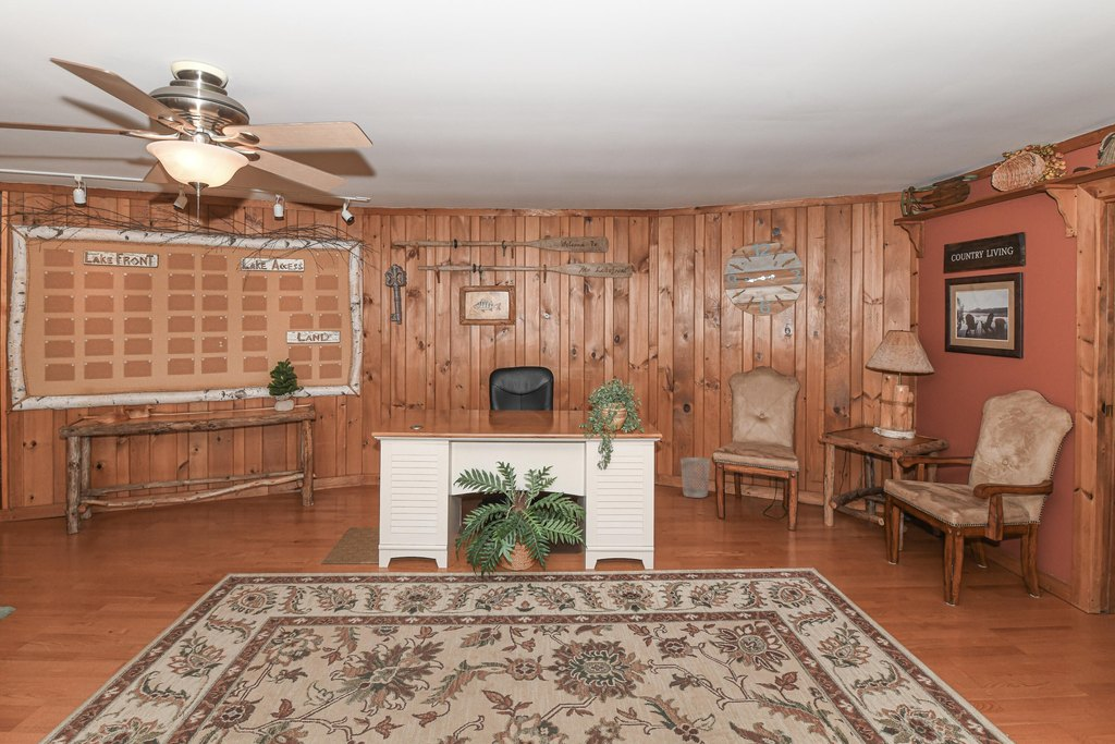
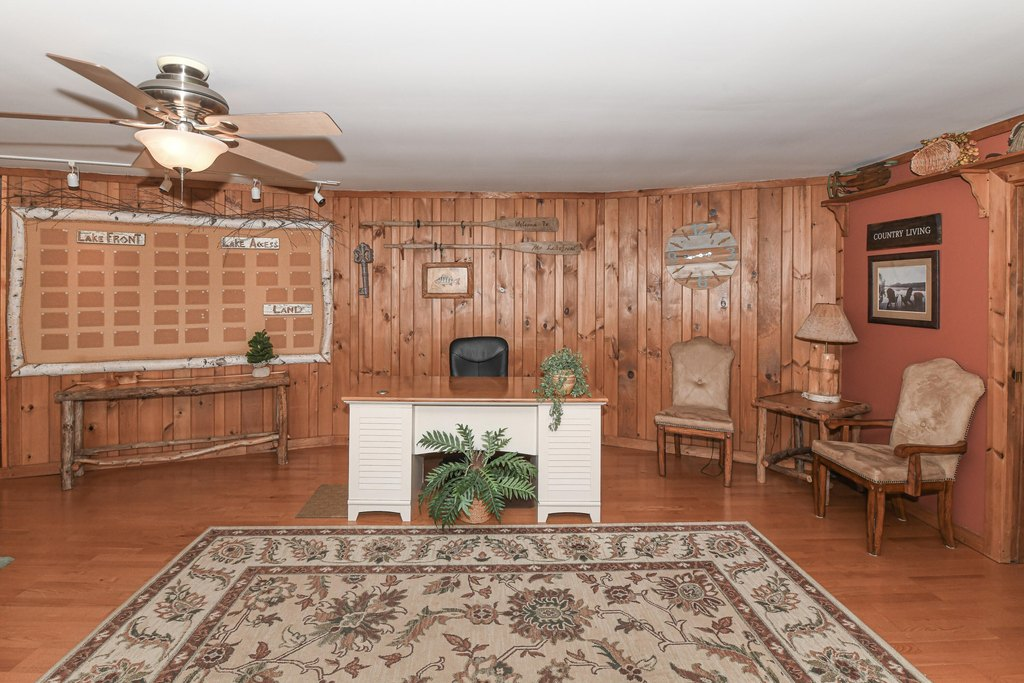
- wastebasket [679,456,711,499]
